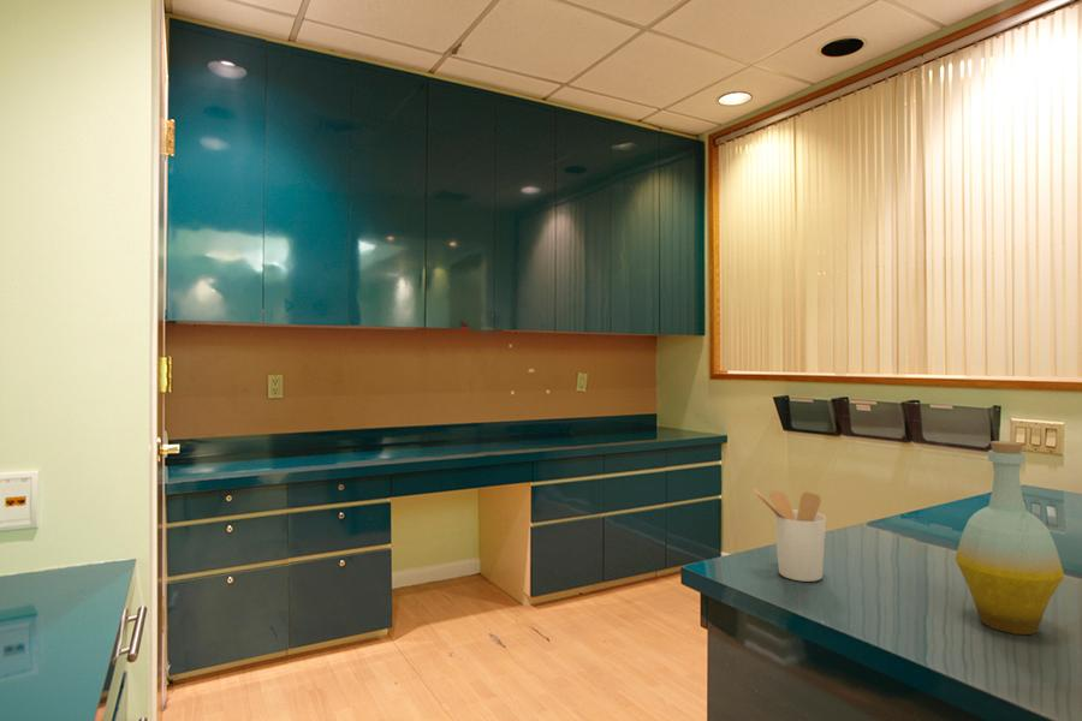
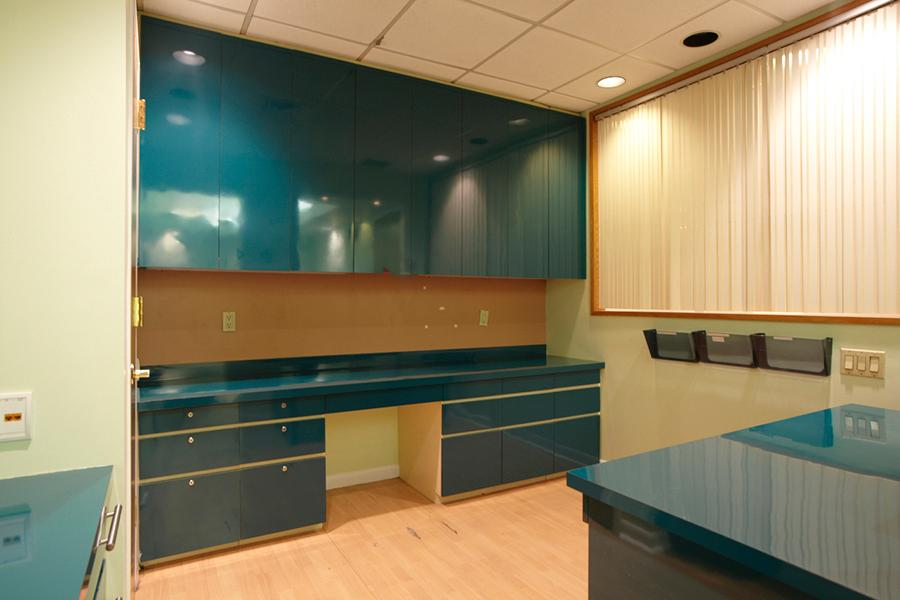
- bottle [955,440,1065,636]
- utensil holder [753,487,827,583]
